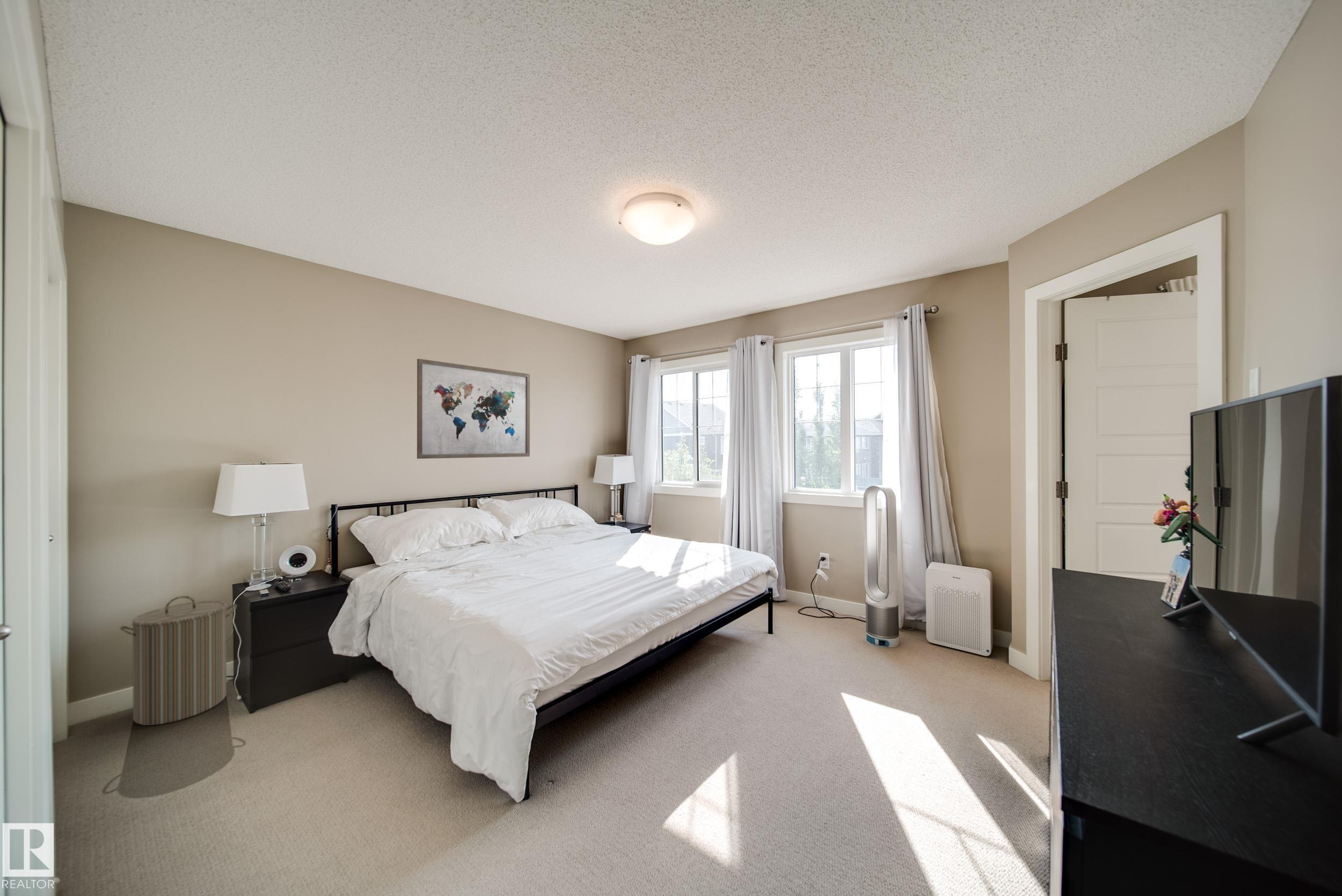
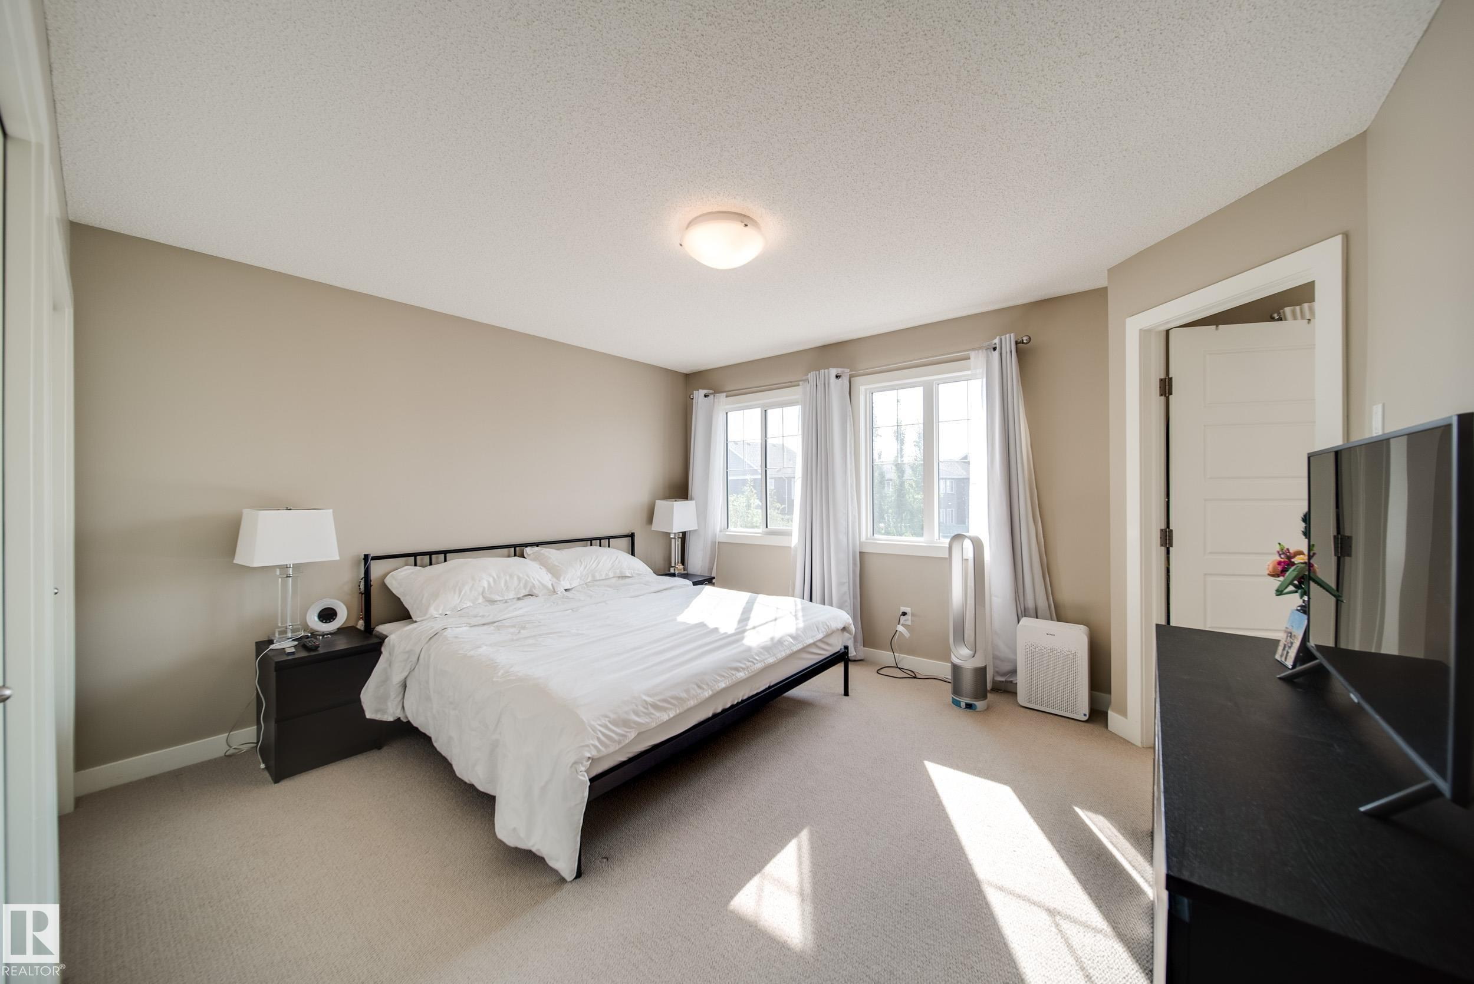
- laundry hamper [119,596,237,726]
- wall art [417,358,530,459]
